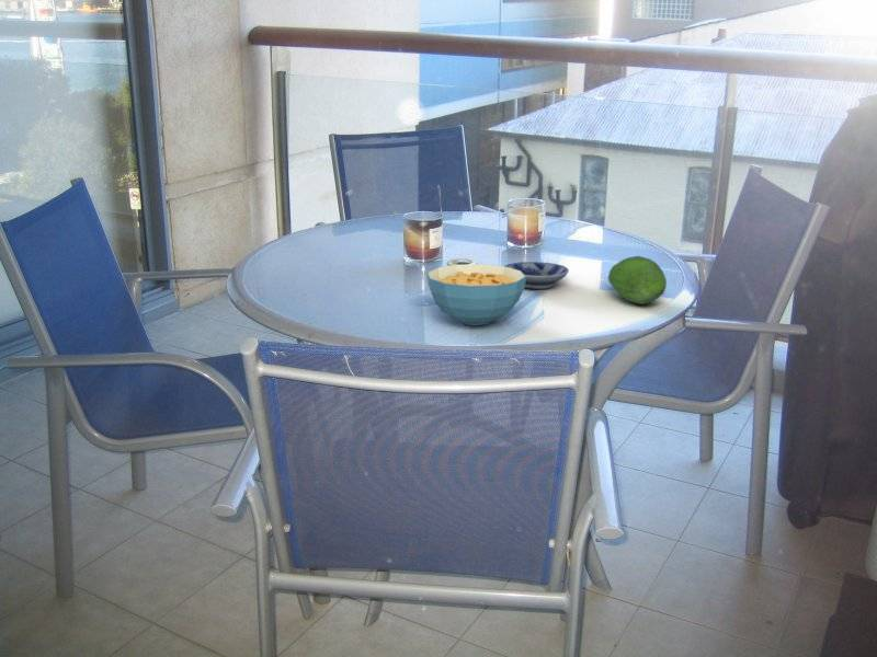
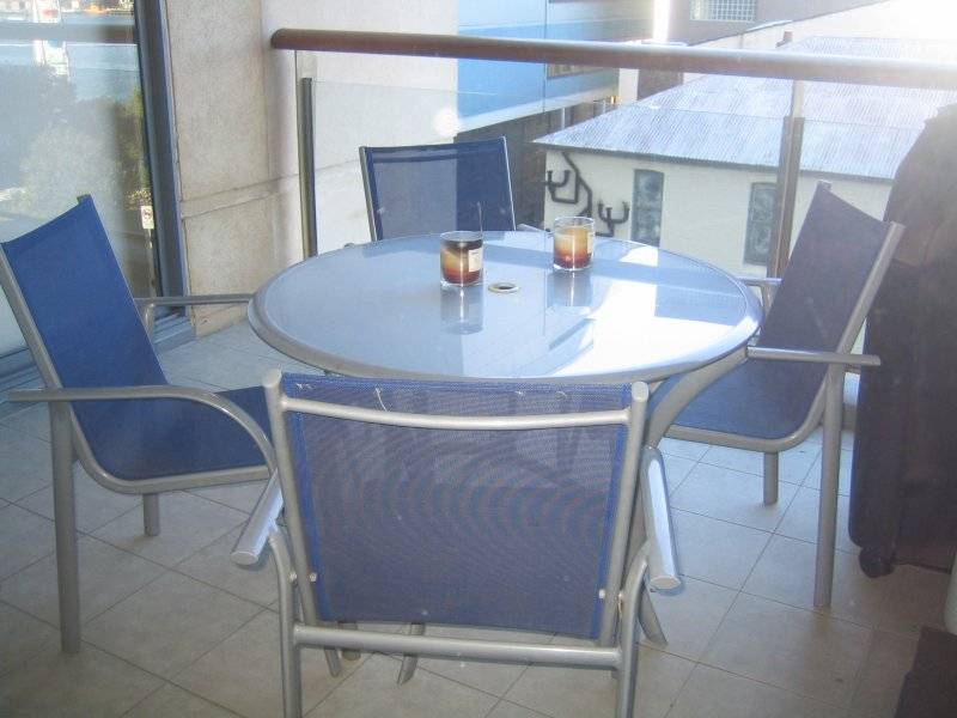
- bowl [504,261,570,290]
- cereal bowl [425,263,526,326]
- fruit [607,255,668,306]
